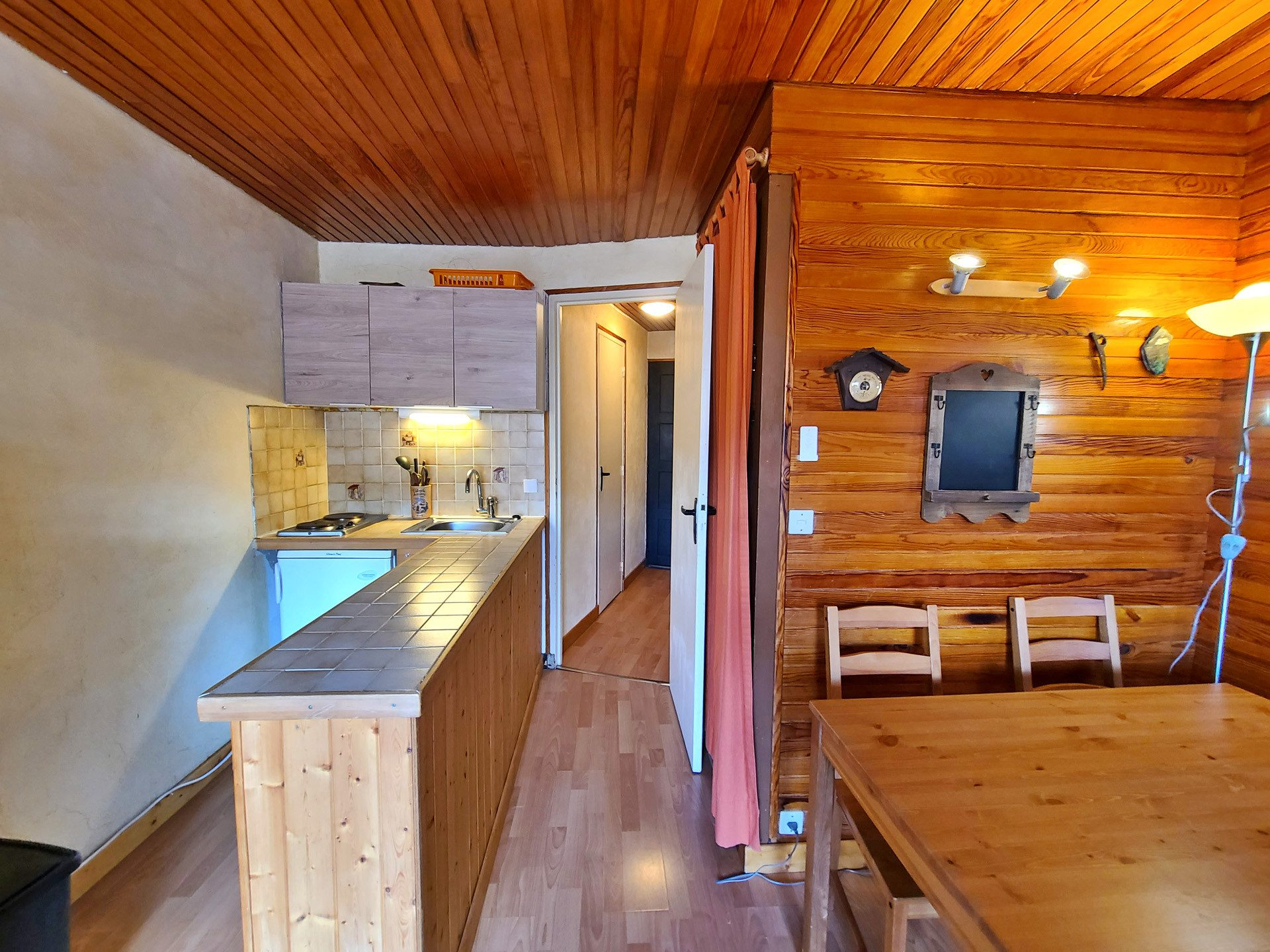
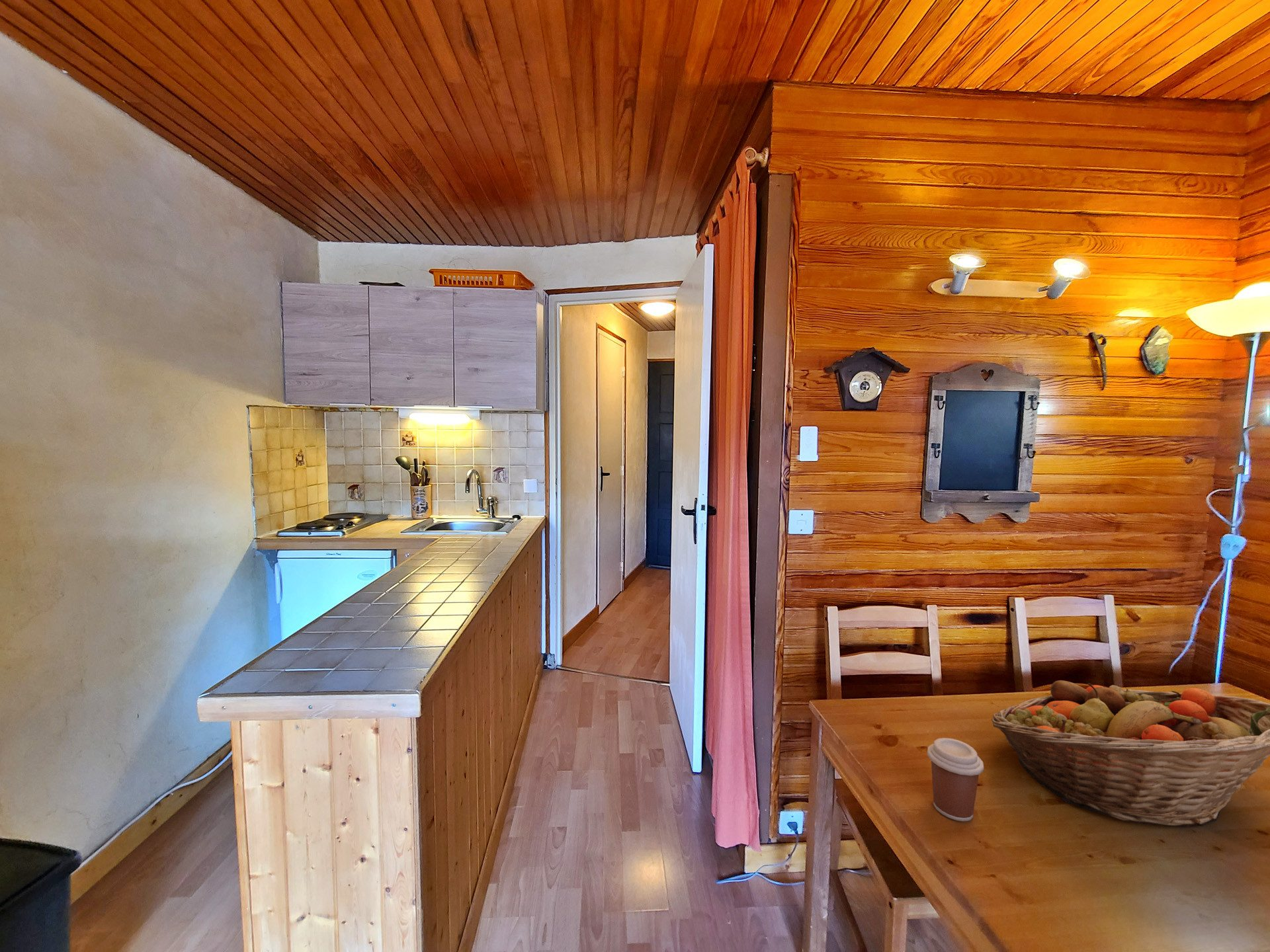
+ fruit basket [990,680,1270,828]
+ coffee cup [927,737,984,822]
